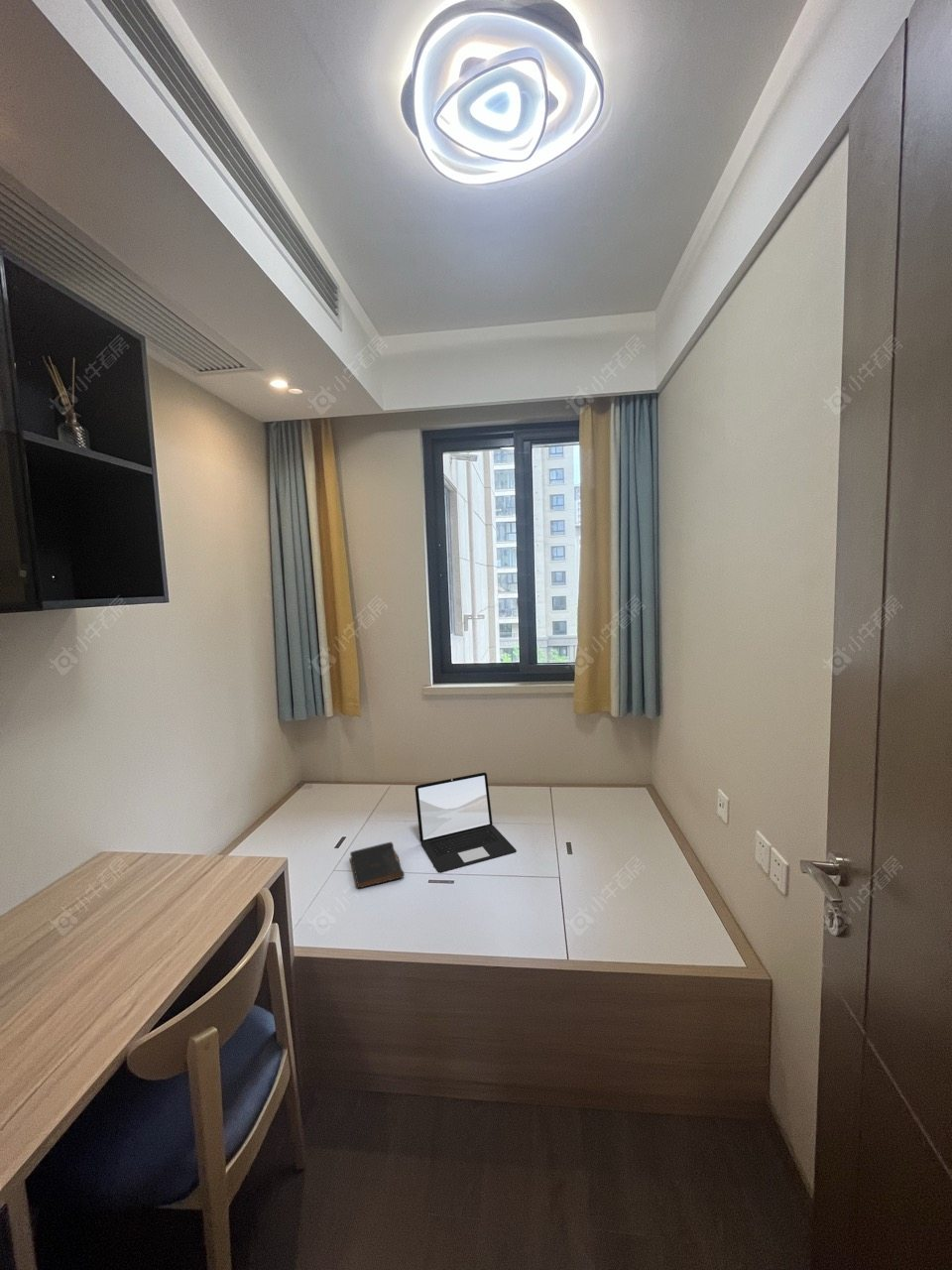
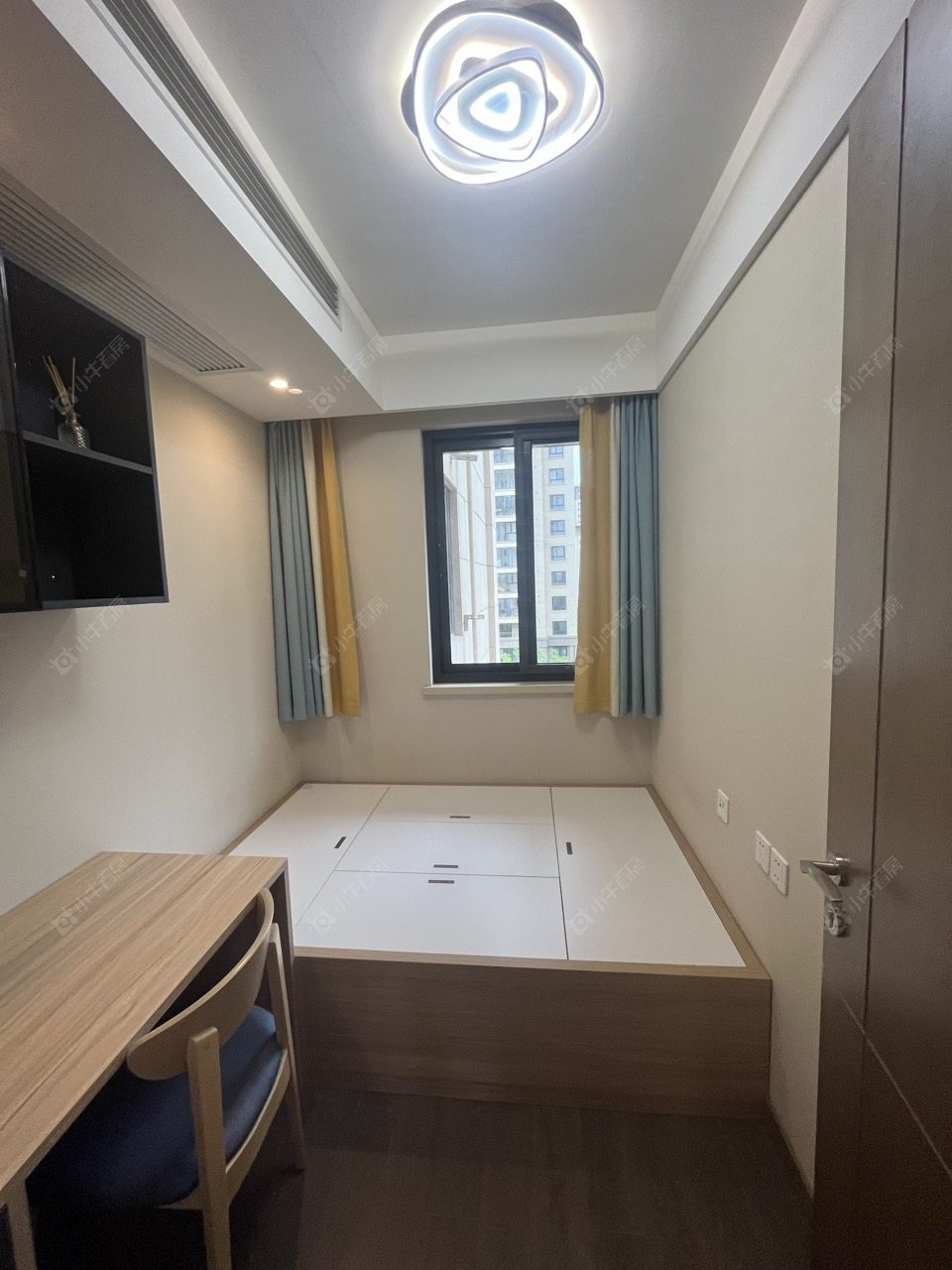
- laptop [415,772,518,873]
- book [349,841,406,889]
